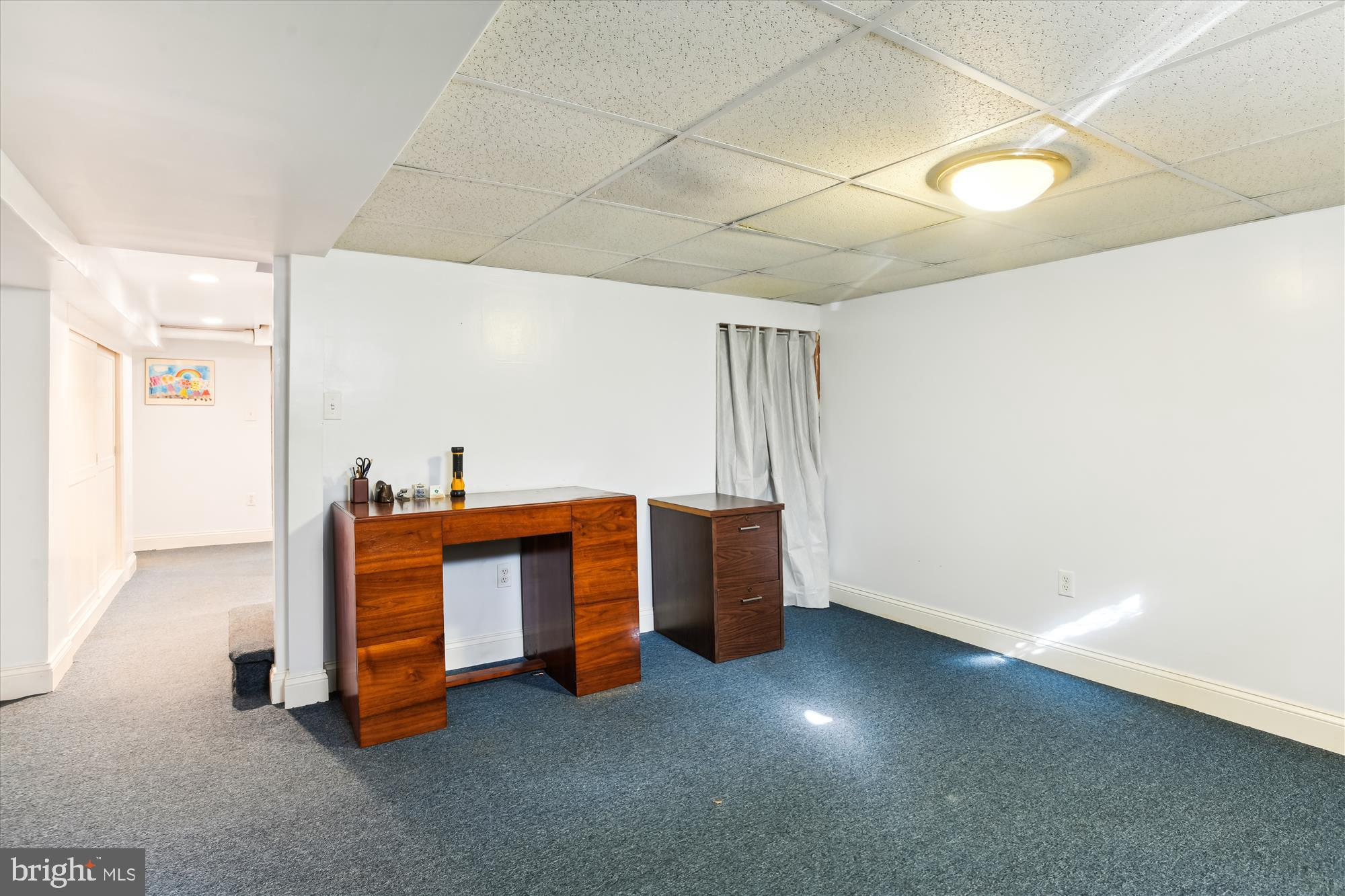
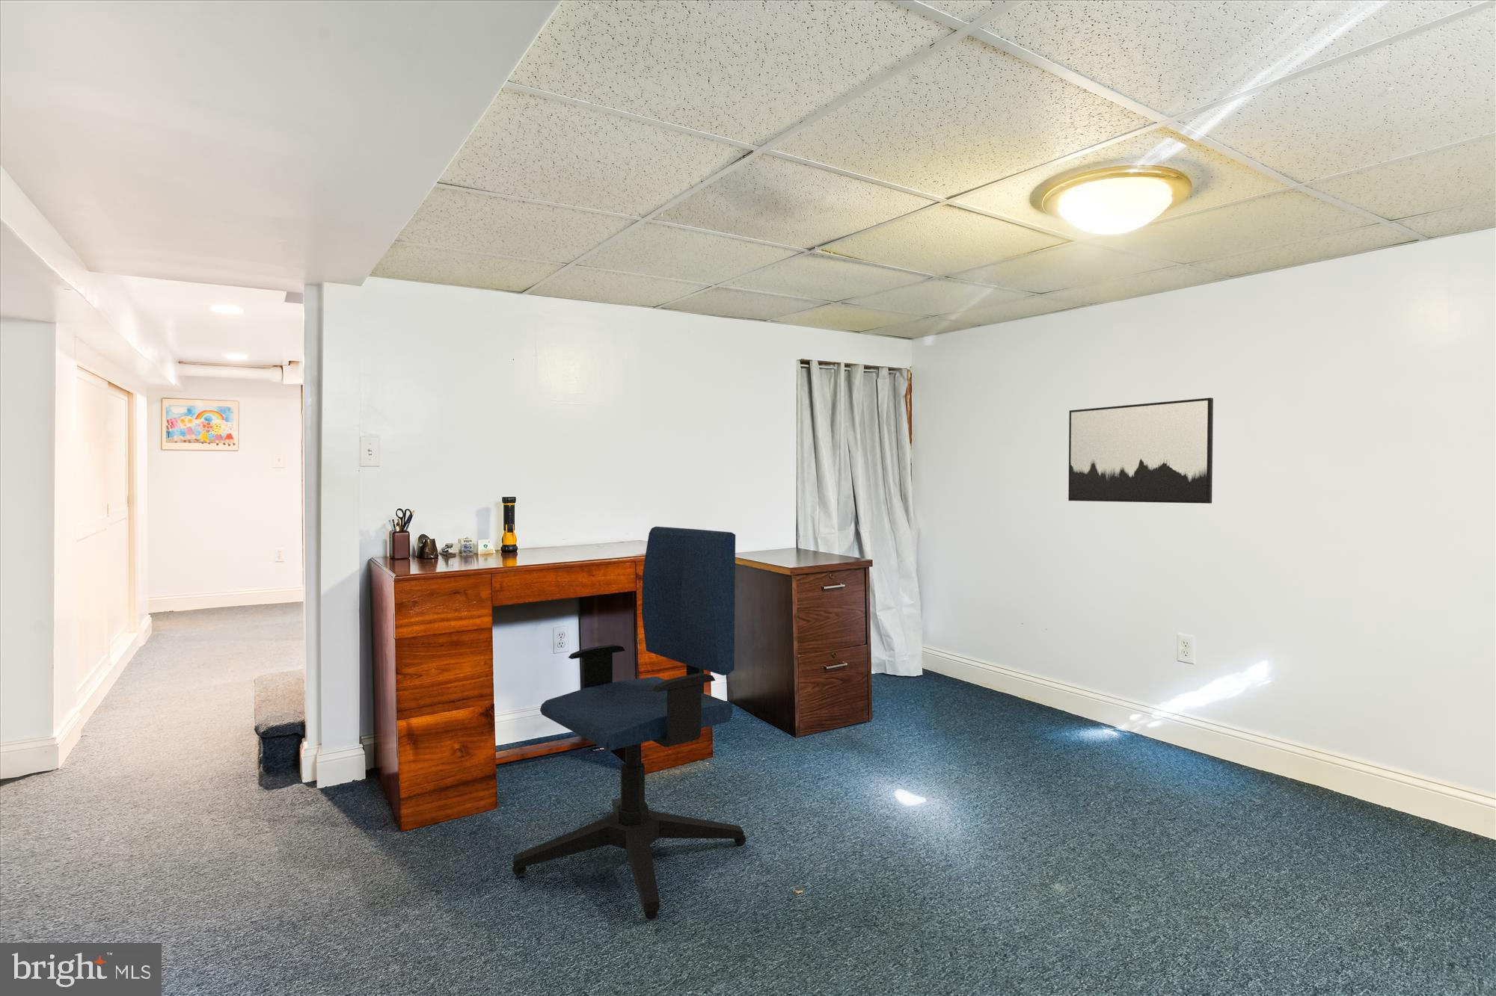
+ office chair [512,526,746,922]
+ wall art [1068,397,1213,505]
